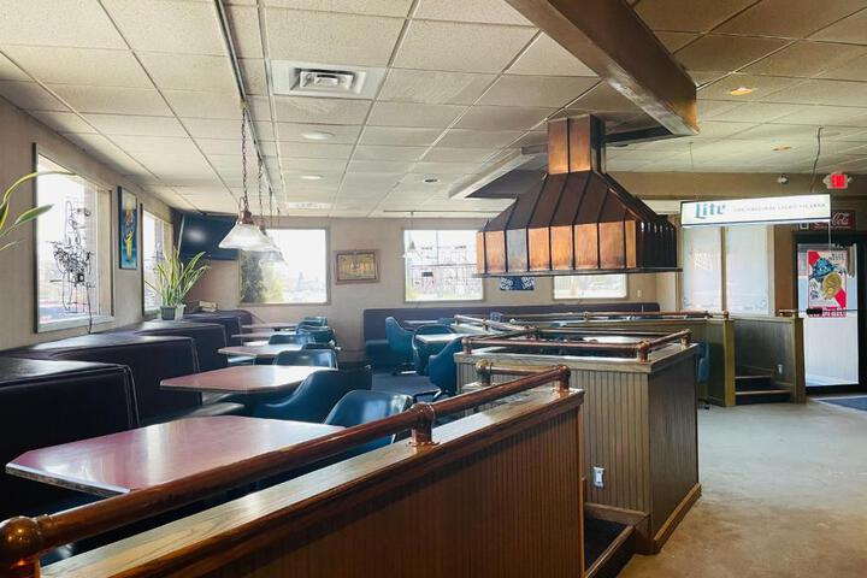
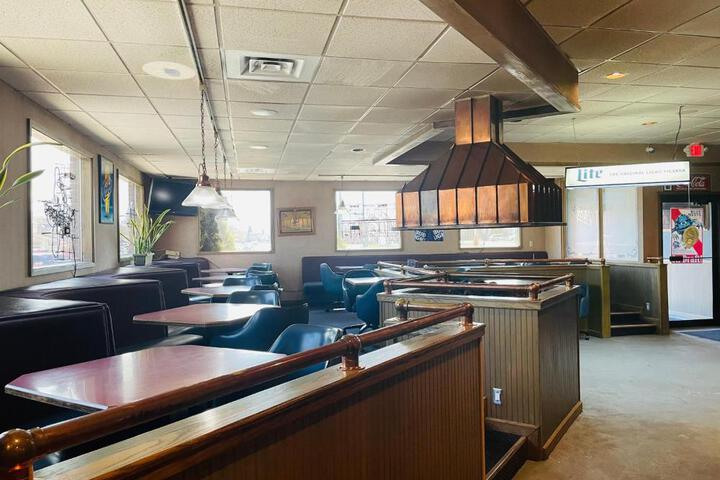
+ recessed light [142,61,197,81]
